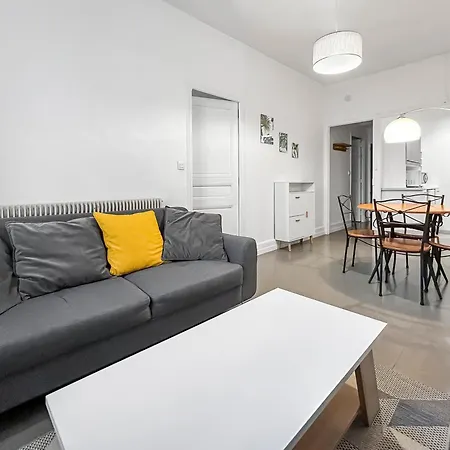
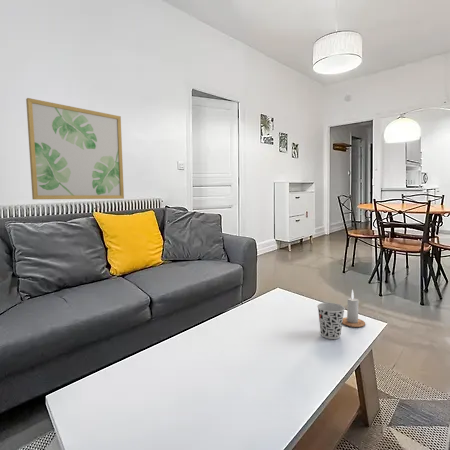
+ wall art [25,97,125,200]
+ cup [316,302,346,340]
+ candle [342,288,366,328]
